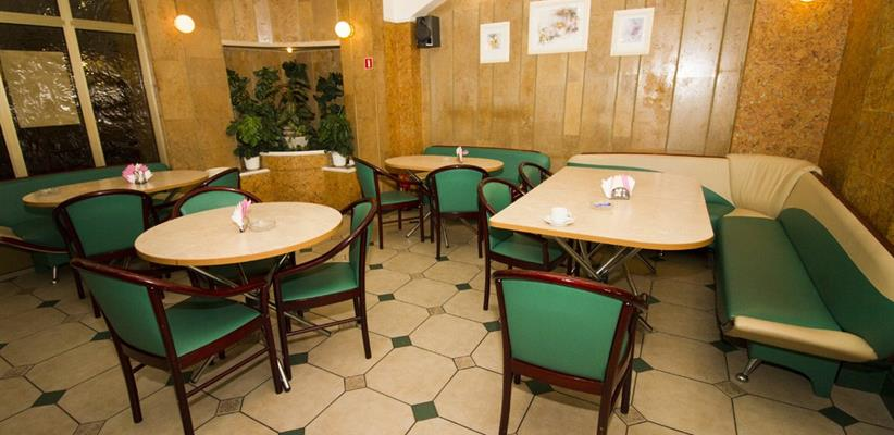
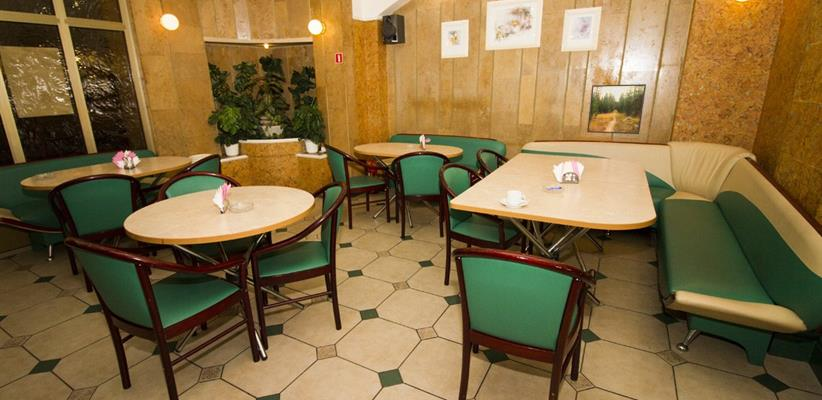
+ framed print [586,83,647,135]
